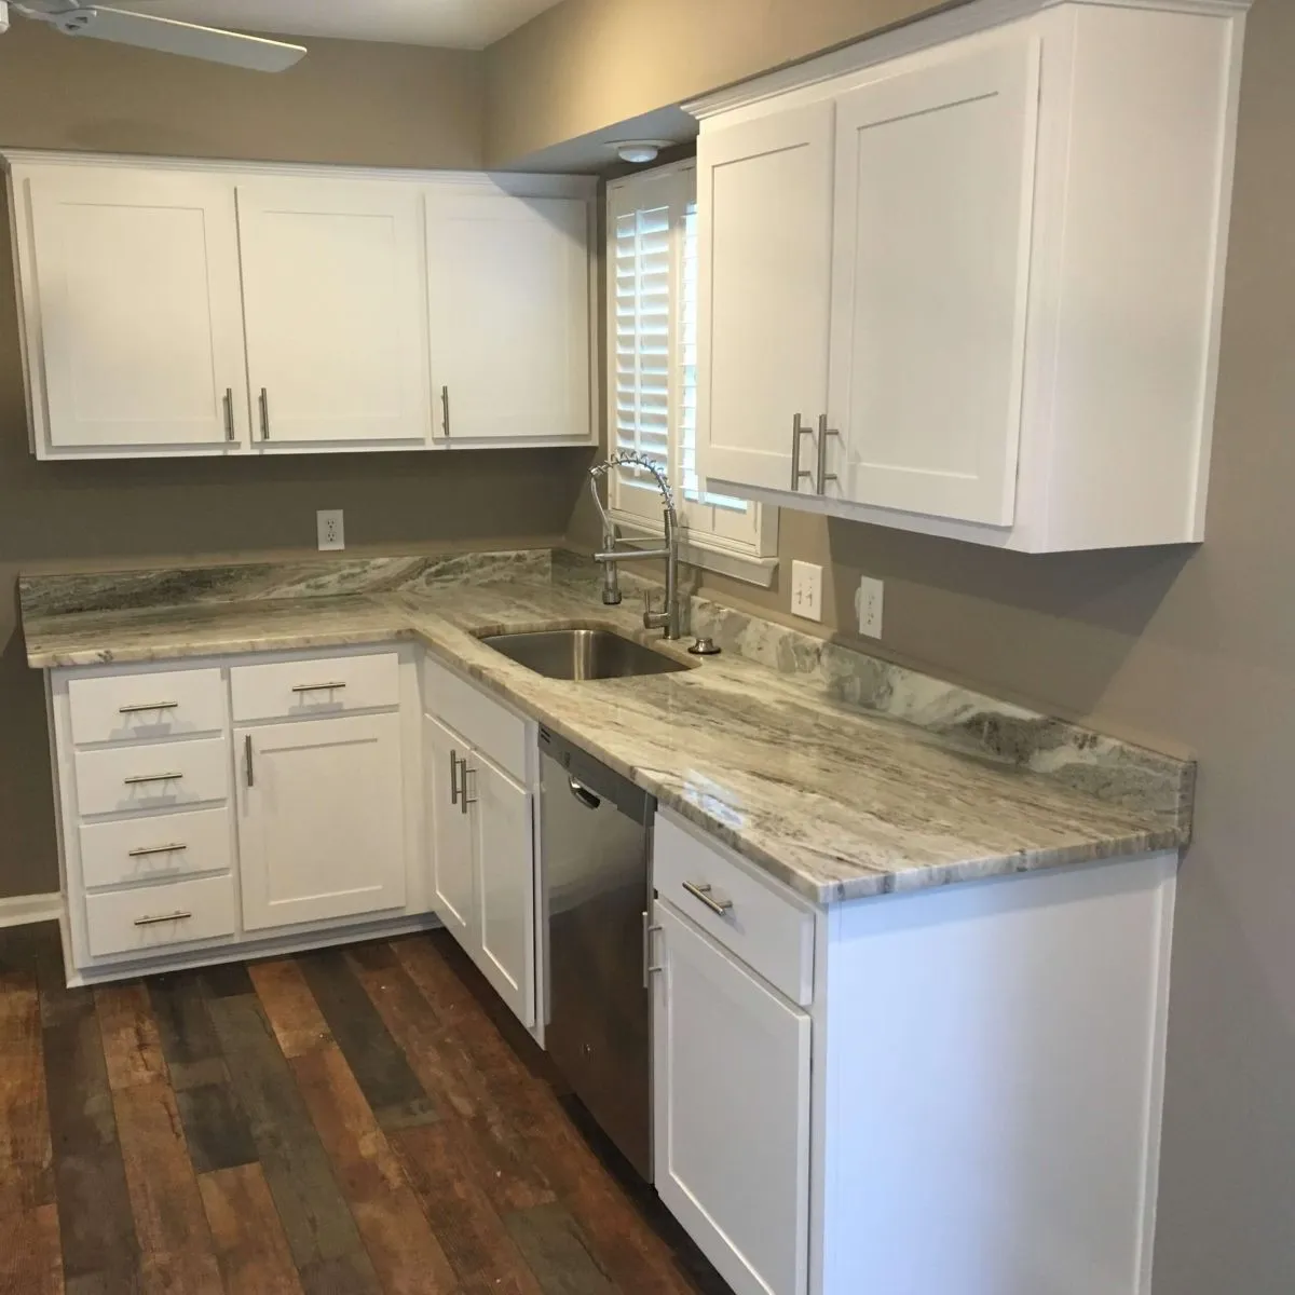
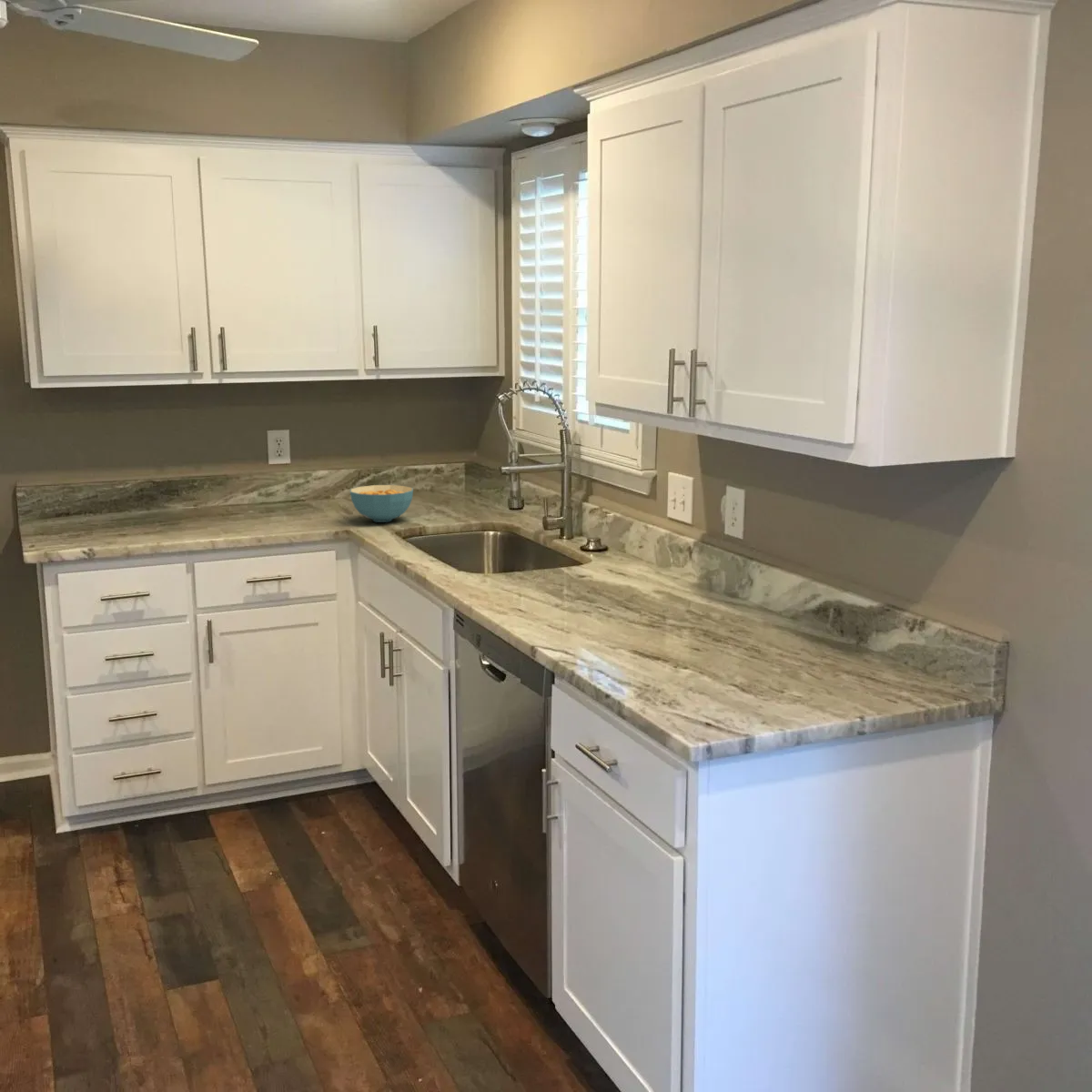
+ cereal bowl [349,484,414,523]
